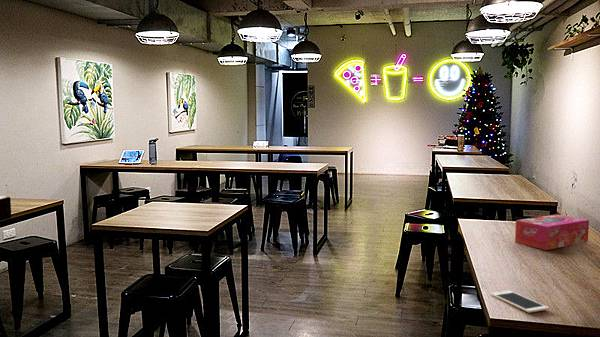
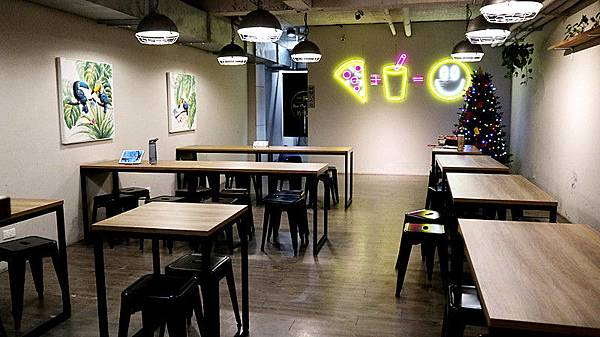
- cell phone [490,290,549,313]
- tissue box [514,213,590,251]
